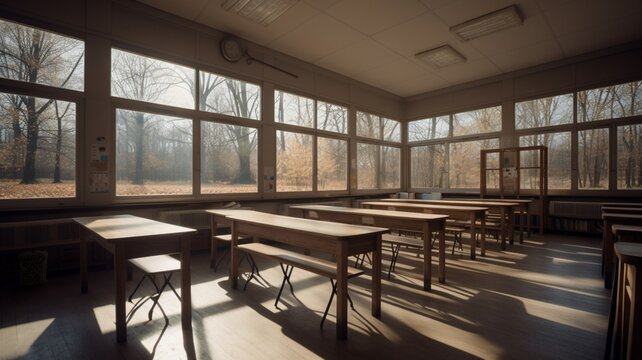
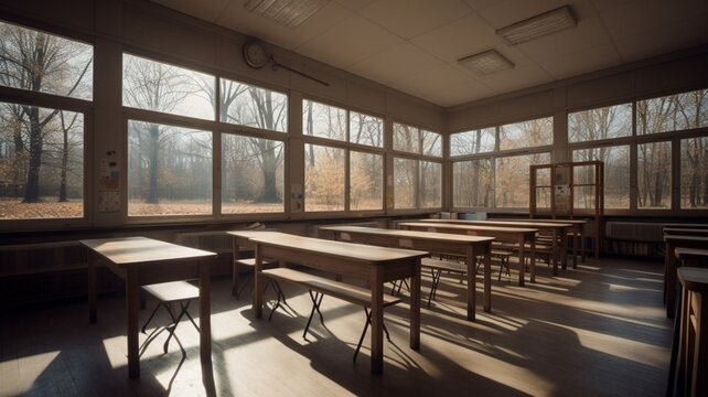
- trash can [17,249,49,287]
